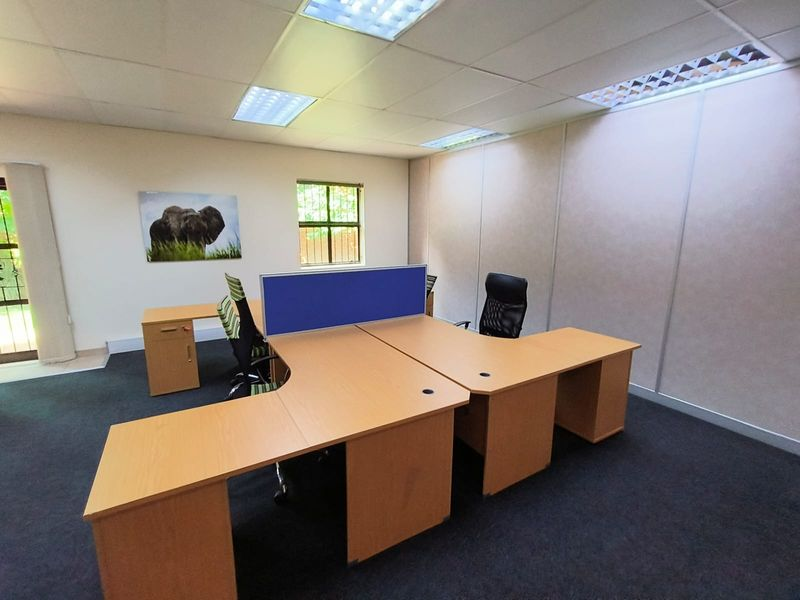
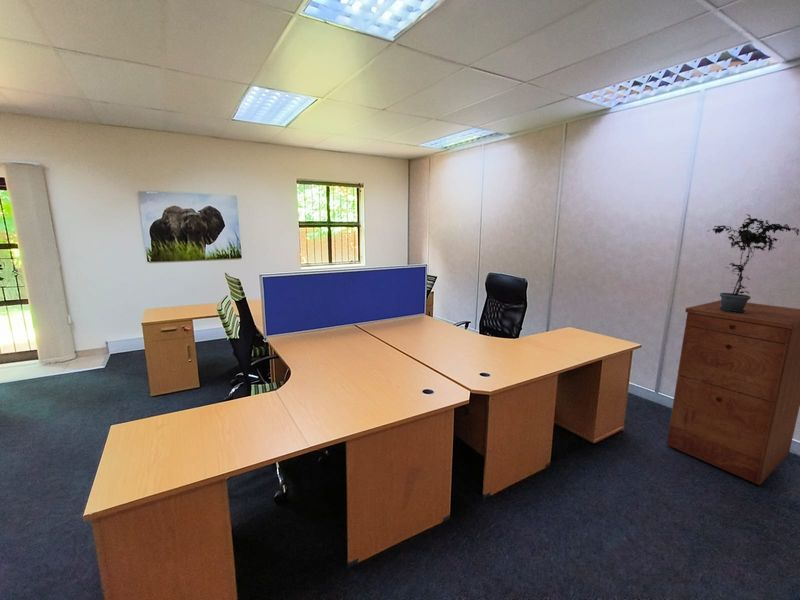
+ filing cabinet [666,299,800,486]
+ potted plant [706,213,800,313]
